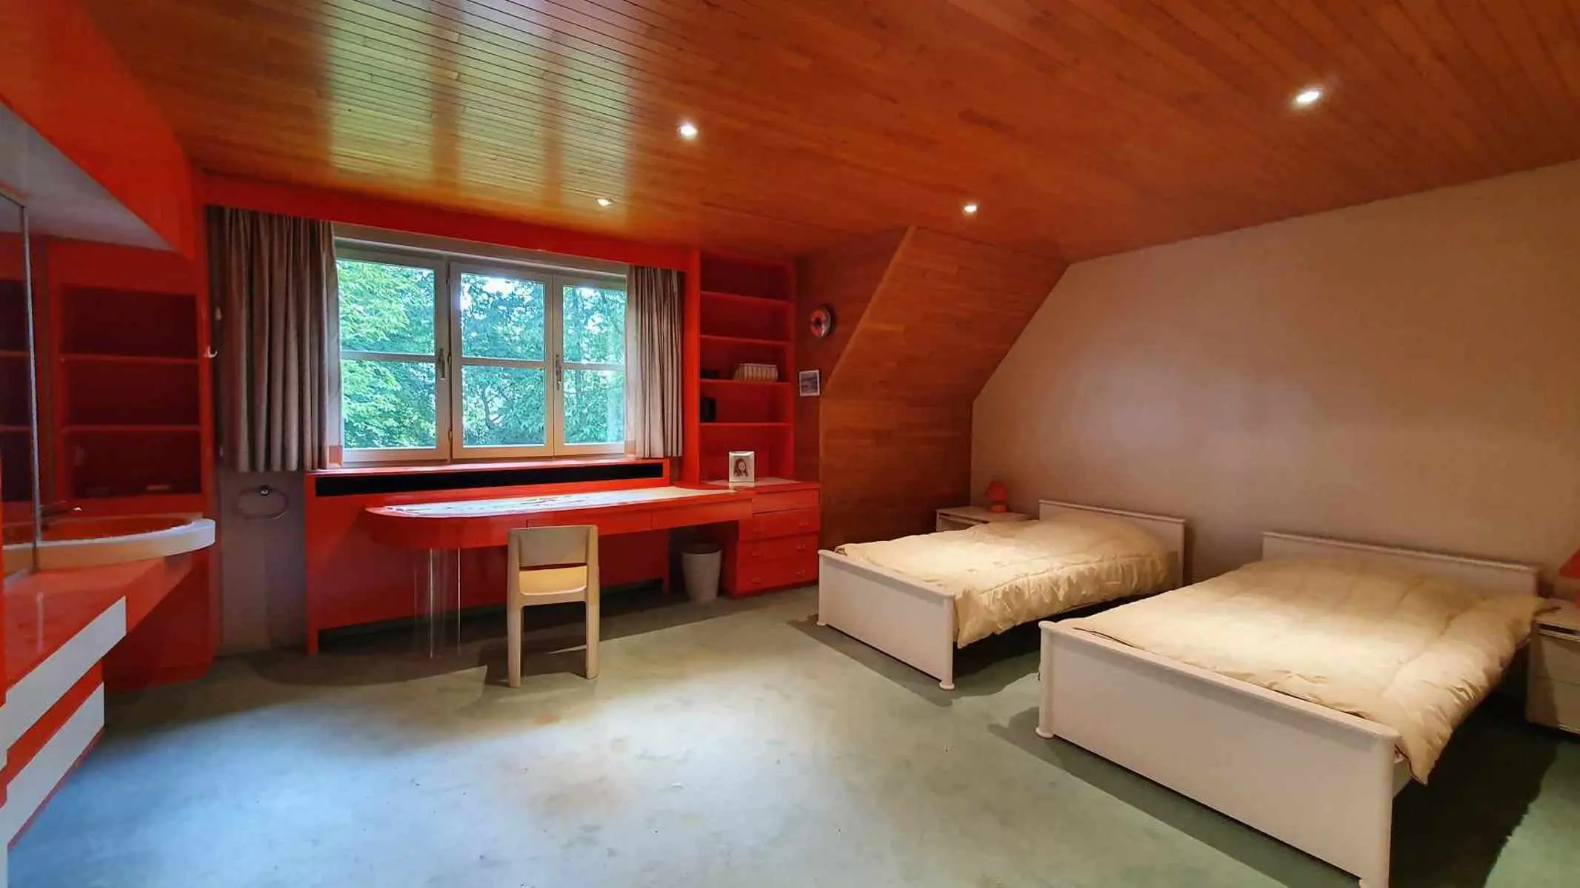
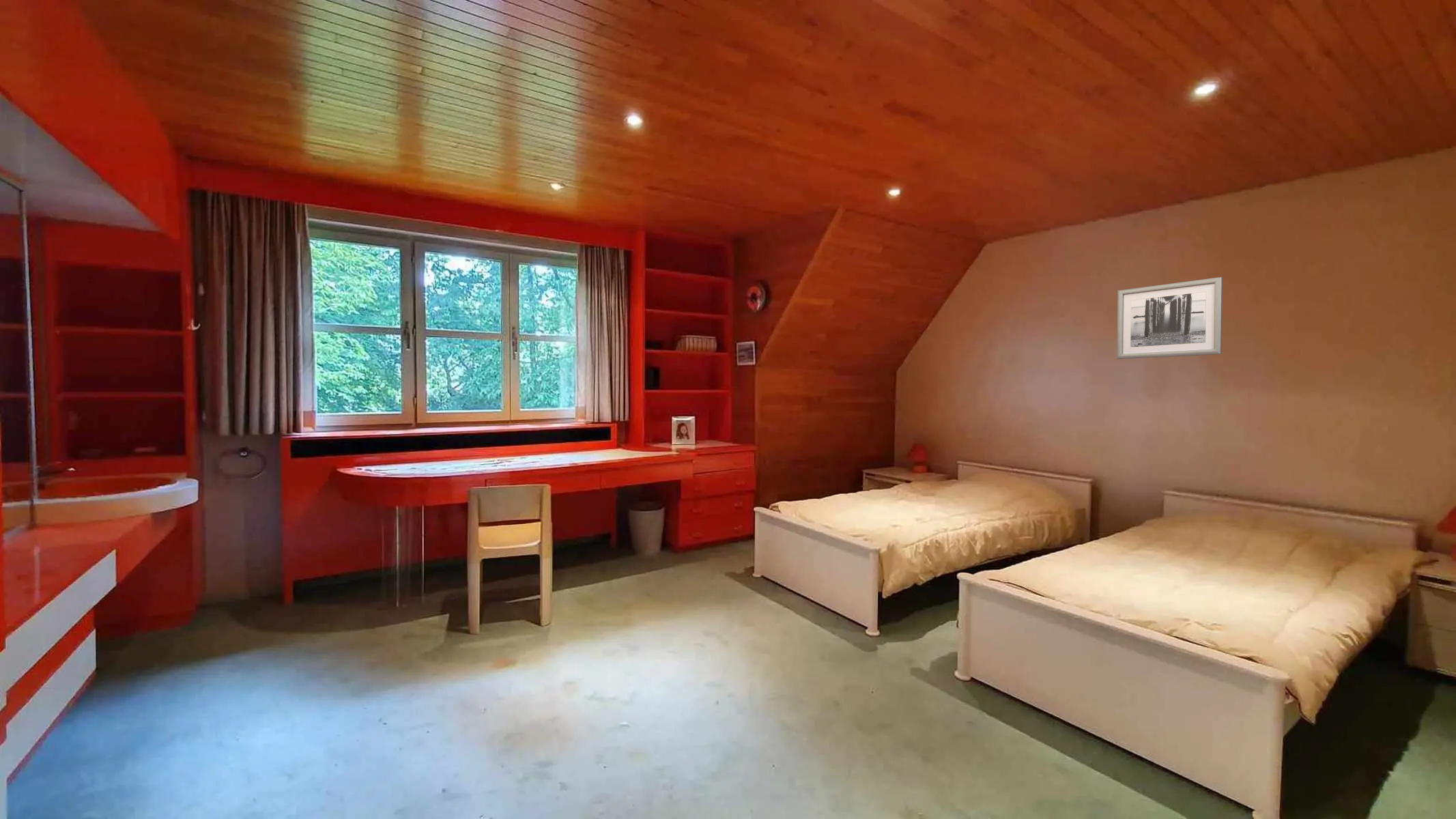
+ wall art [1116,276,1224,360]
